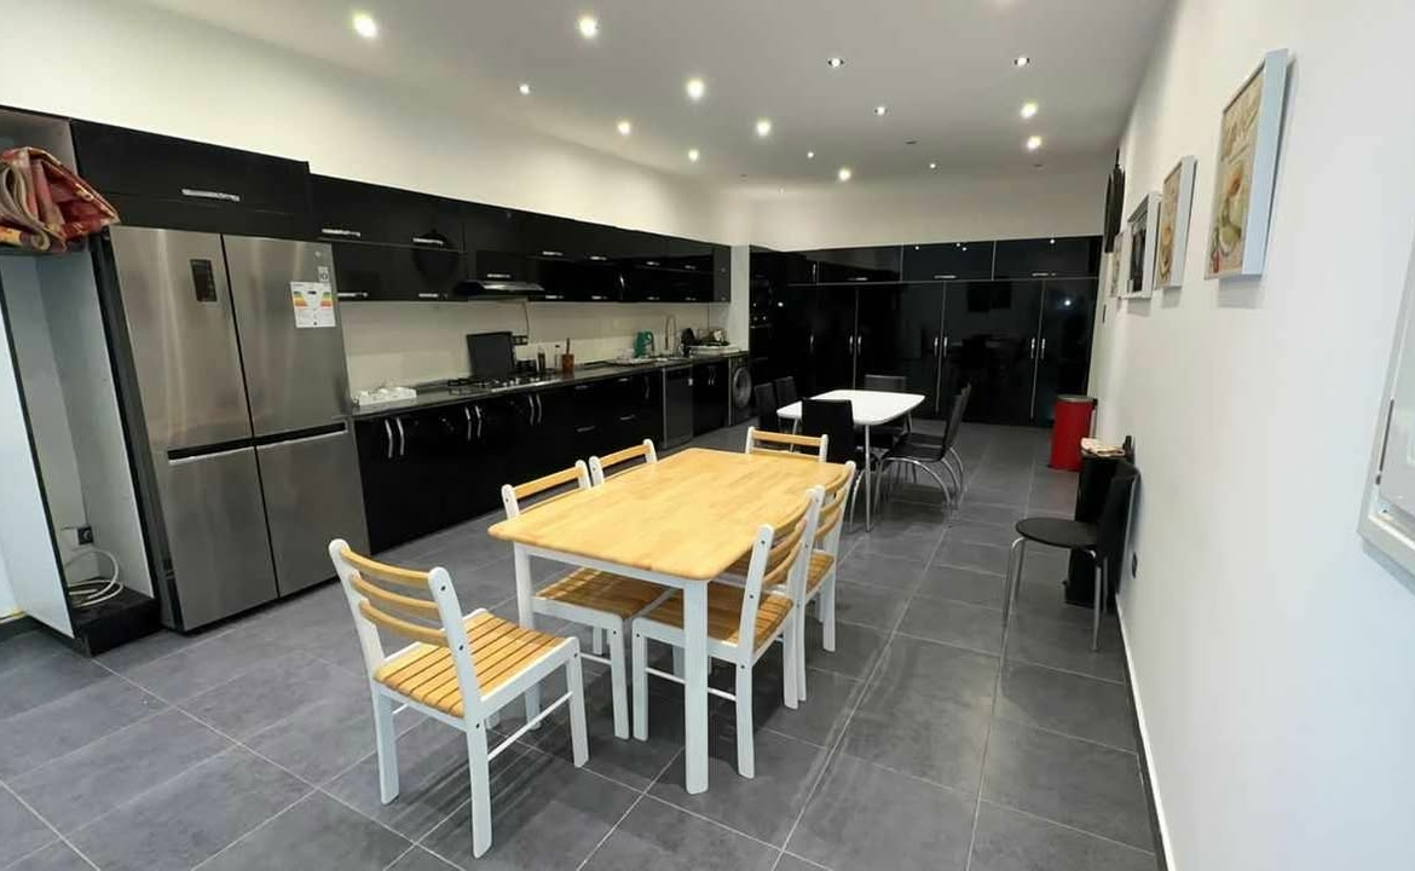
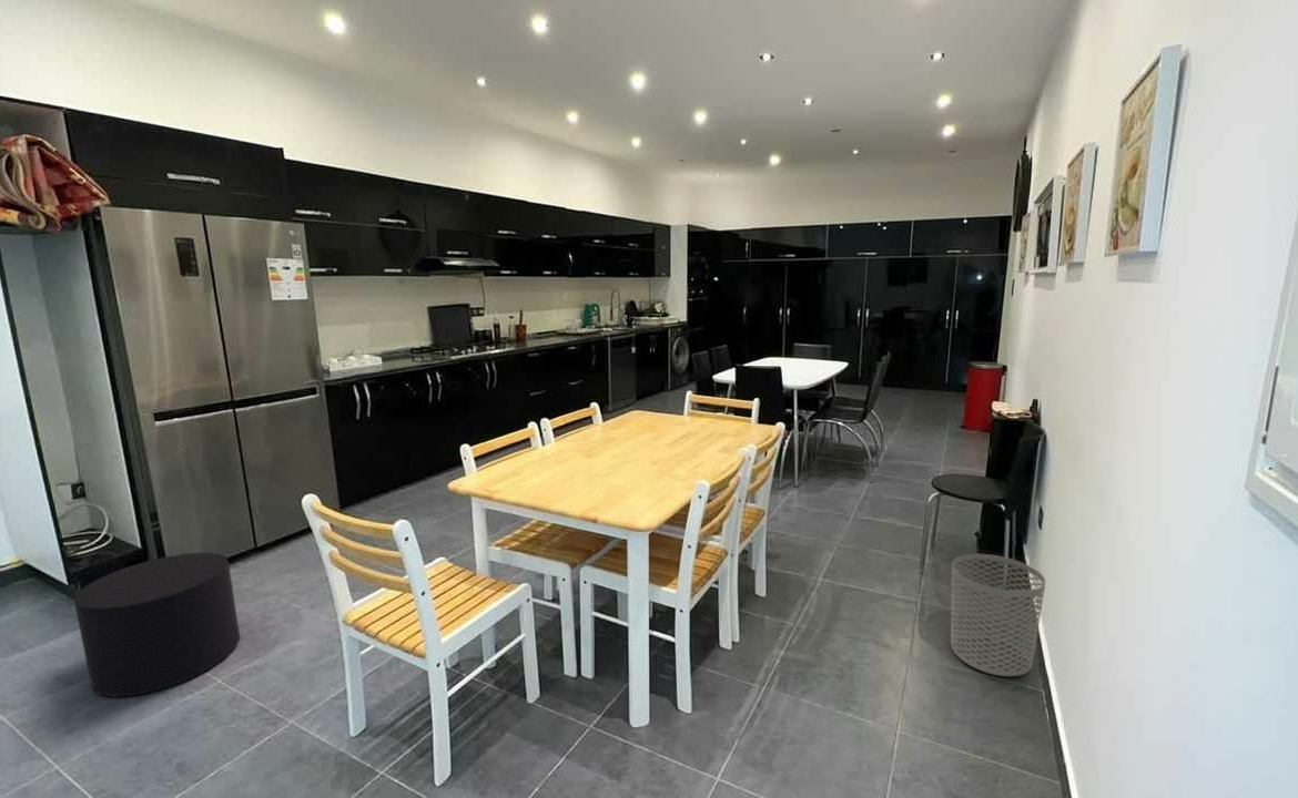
+ stool [73,552,242,698]
+ waste bin [950,553,1046,677]
